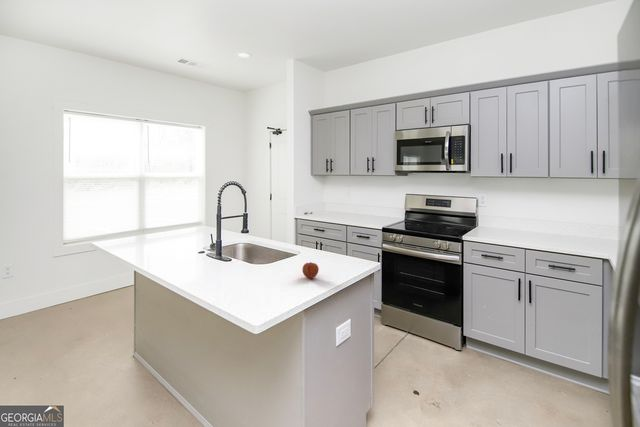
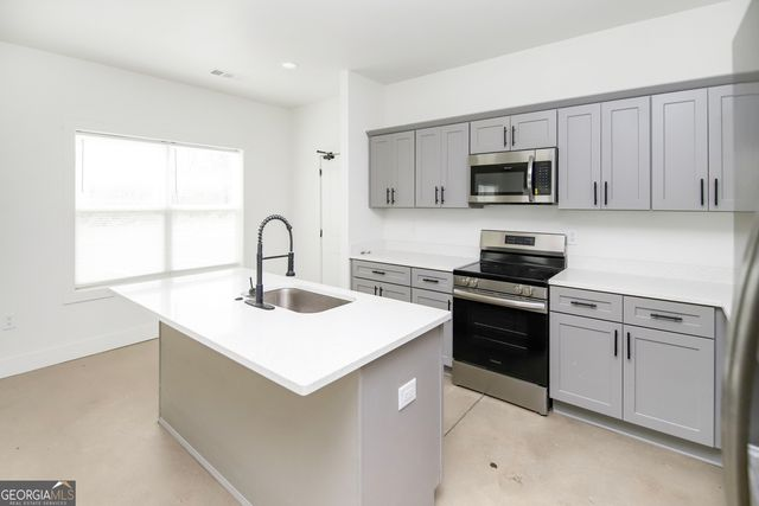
- apple [301,261,320,279]
